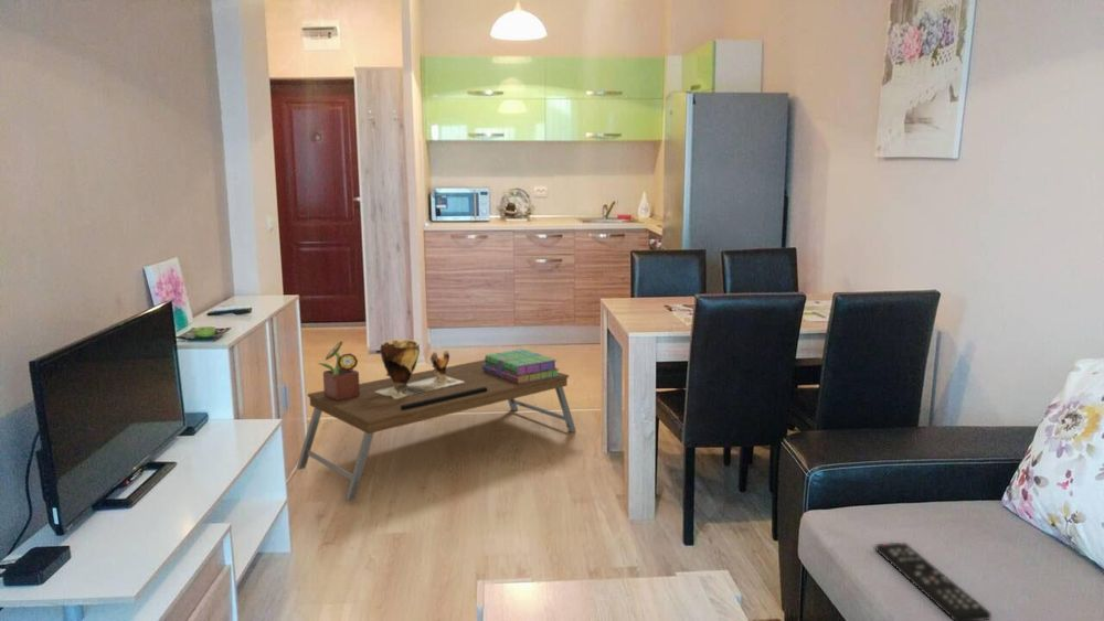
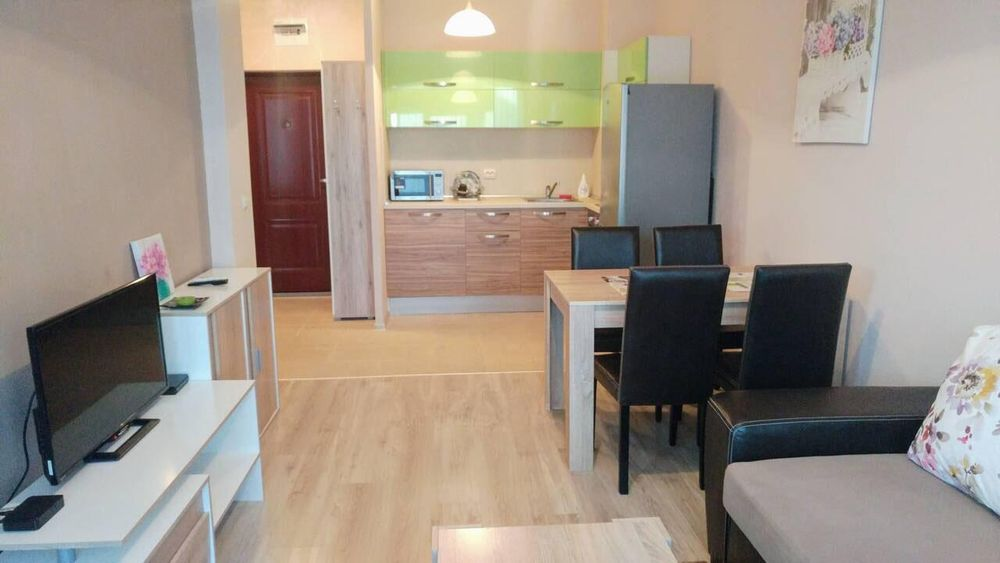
- remote control [874,542,992,621]
- clay pot [375,339,465,398]
- potted flower [317,340,360,401]
- stack of books [482,349,560,384]
- coffee table [296,358,577,502]
